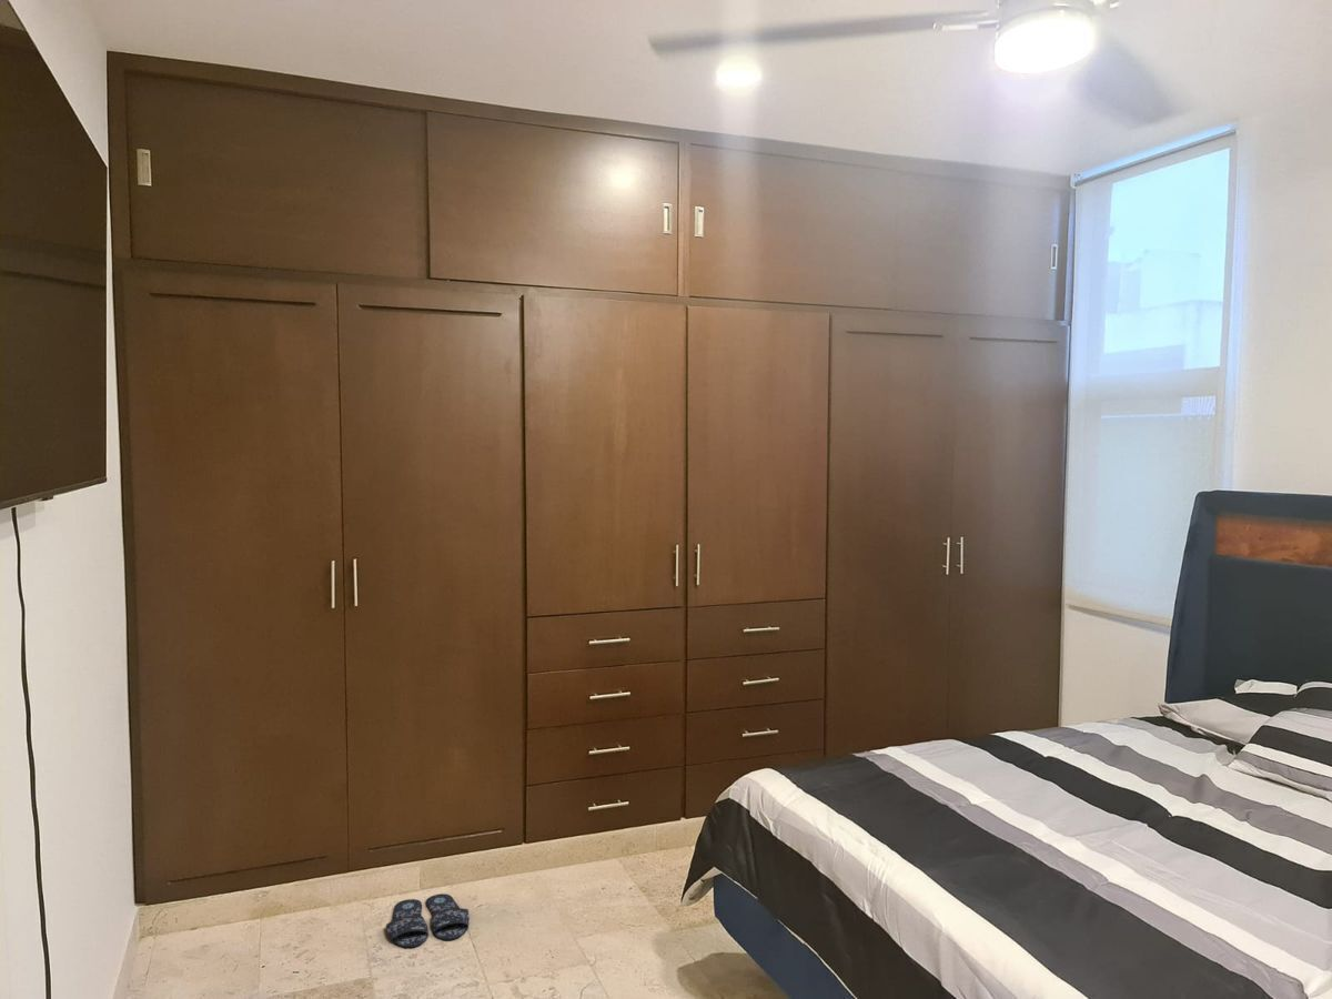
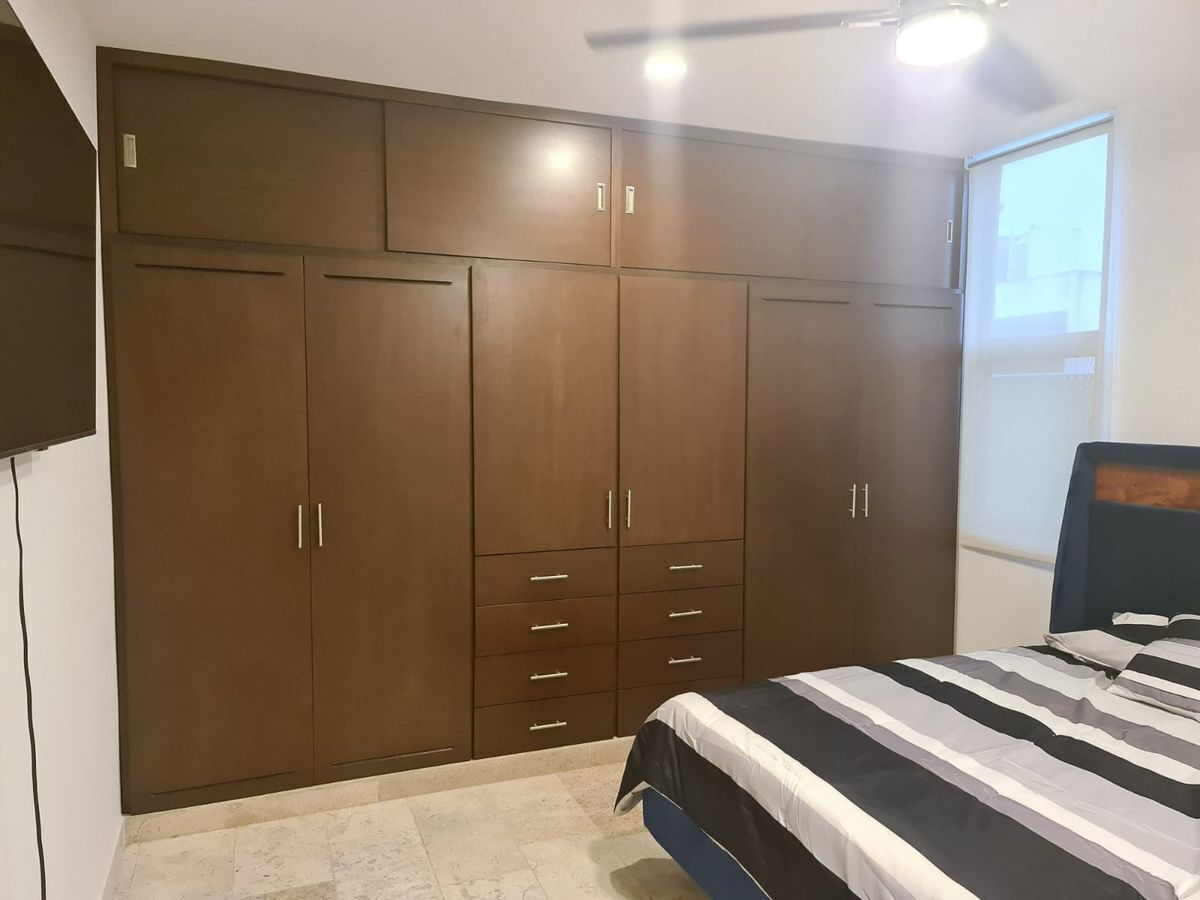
- slippers [385,892,471,949]
